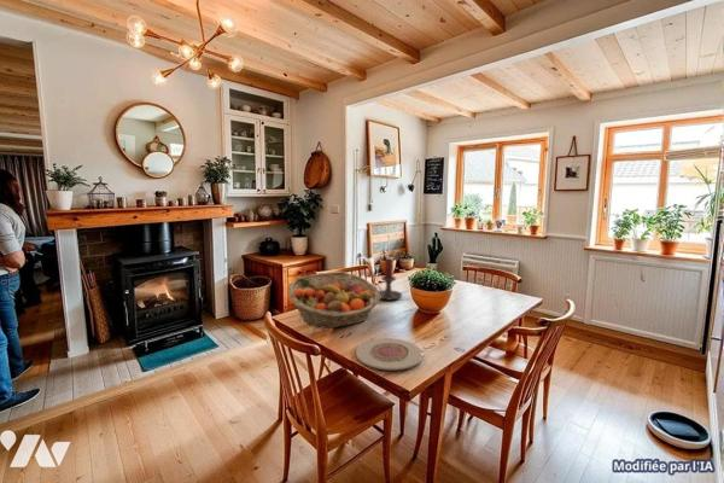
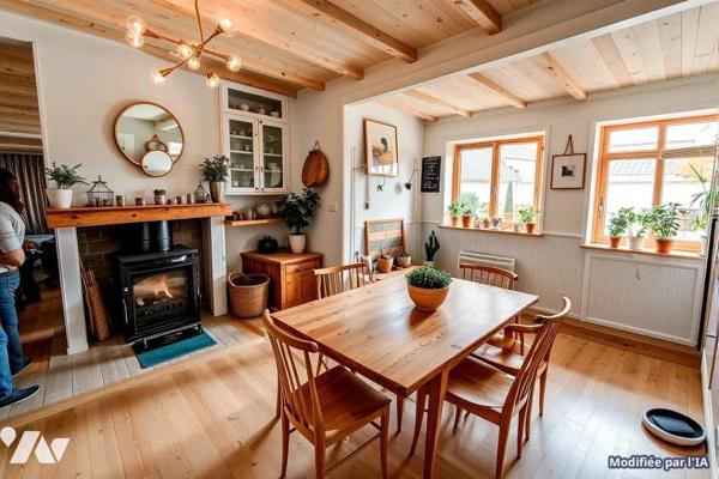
- candle holder [373,257,403,301]
- fruit basket [287,270,381,330]
- plate [355,337,424,371]
